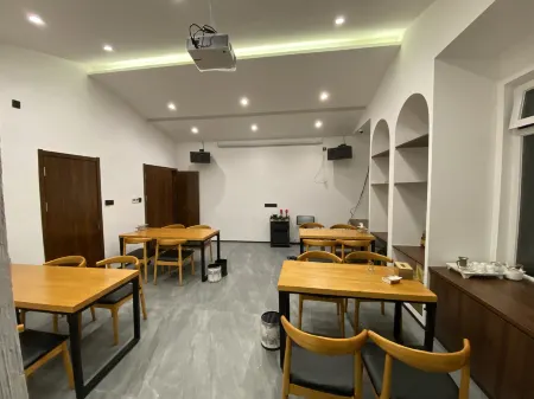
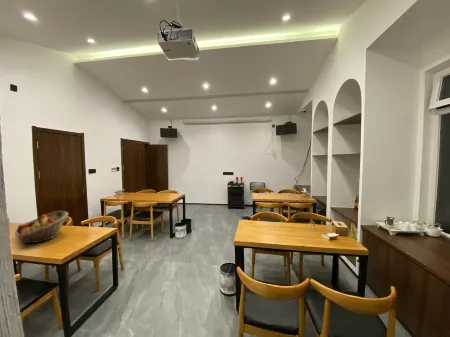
+ fruit basket [14,210,69,244]
